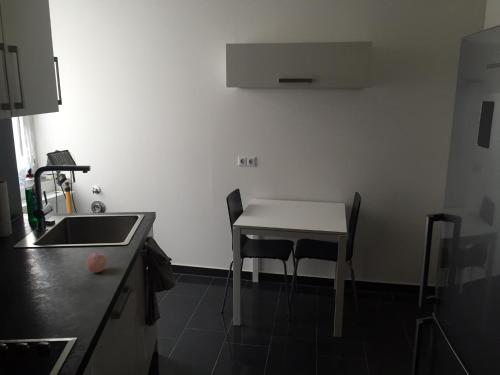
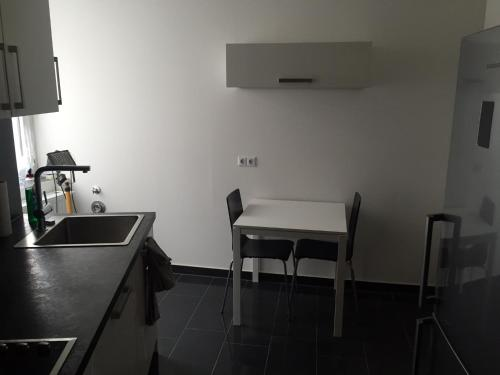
- fruit [85,252,108,273]
